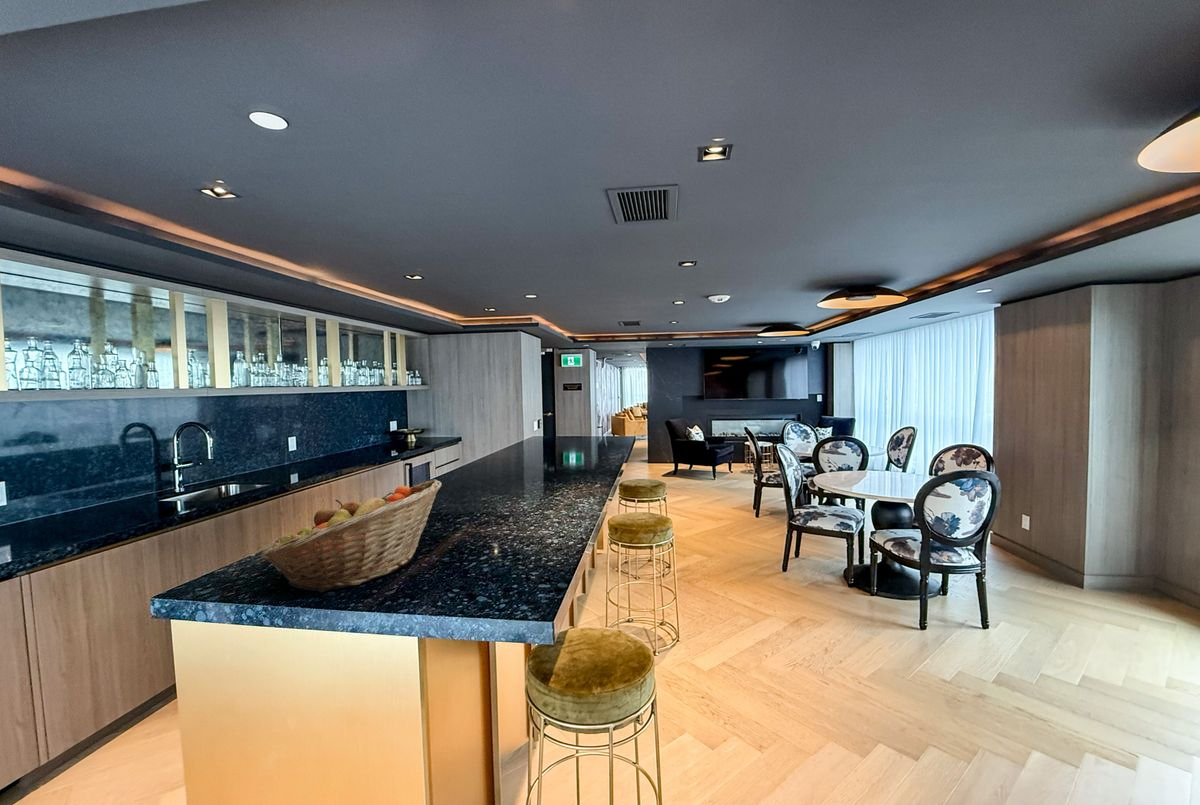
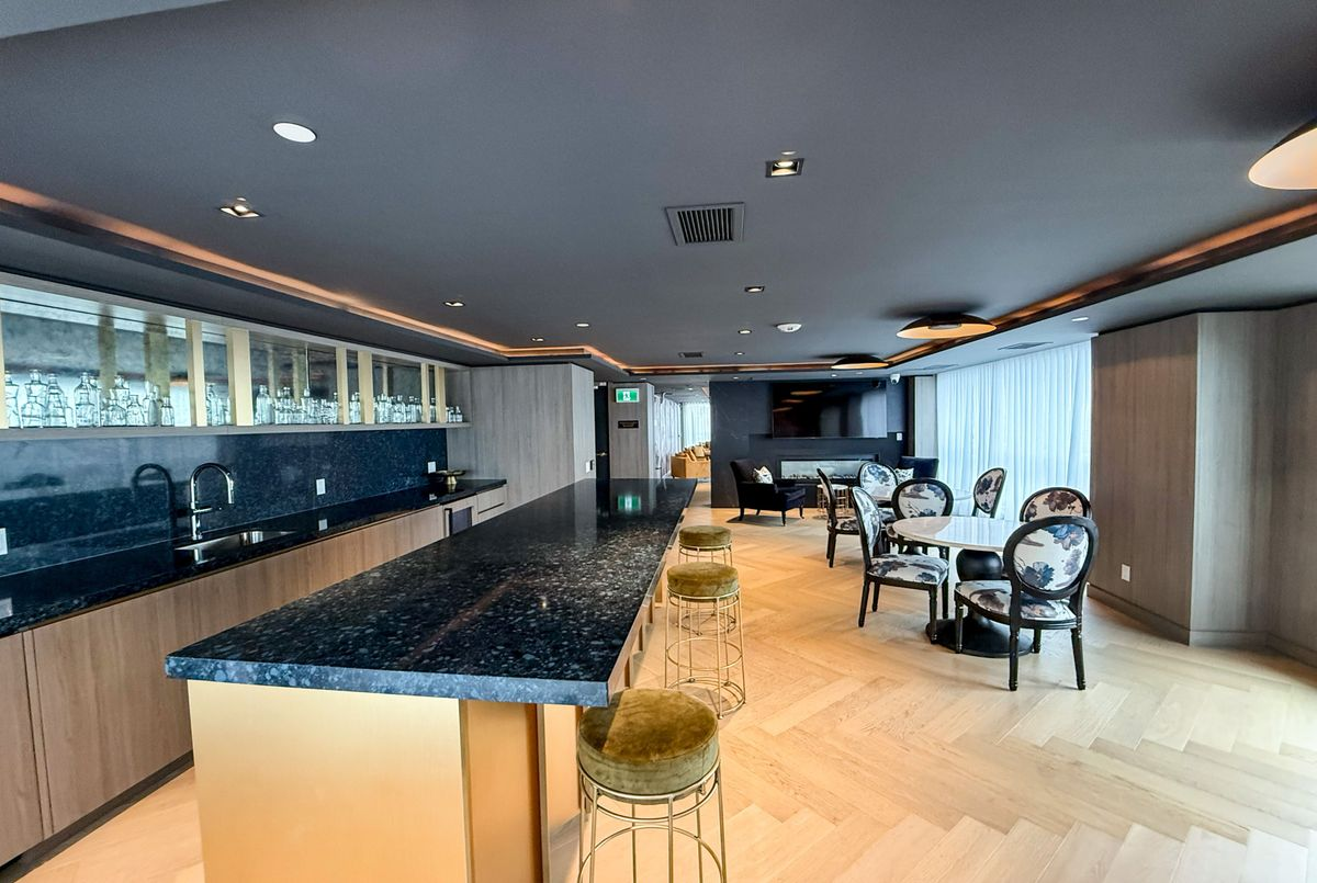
- fruit basket [260,478,443,593]
